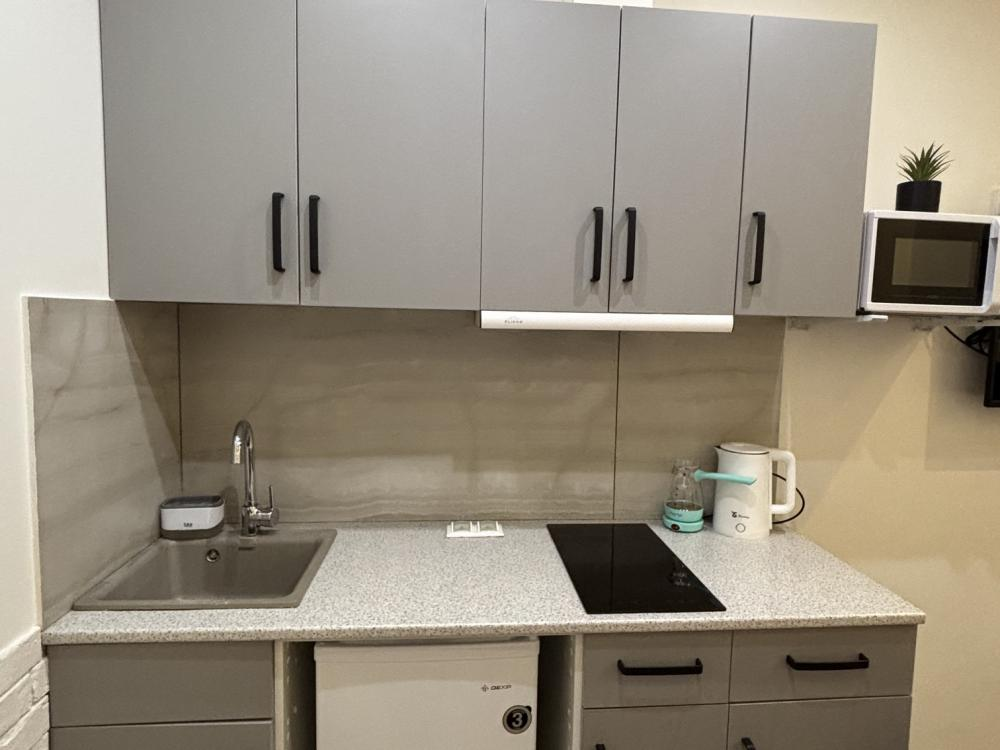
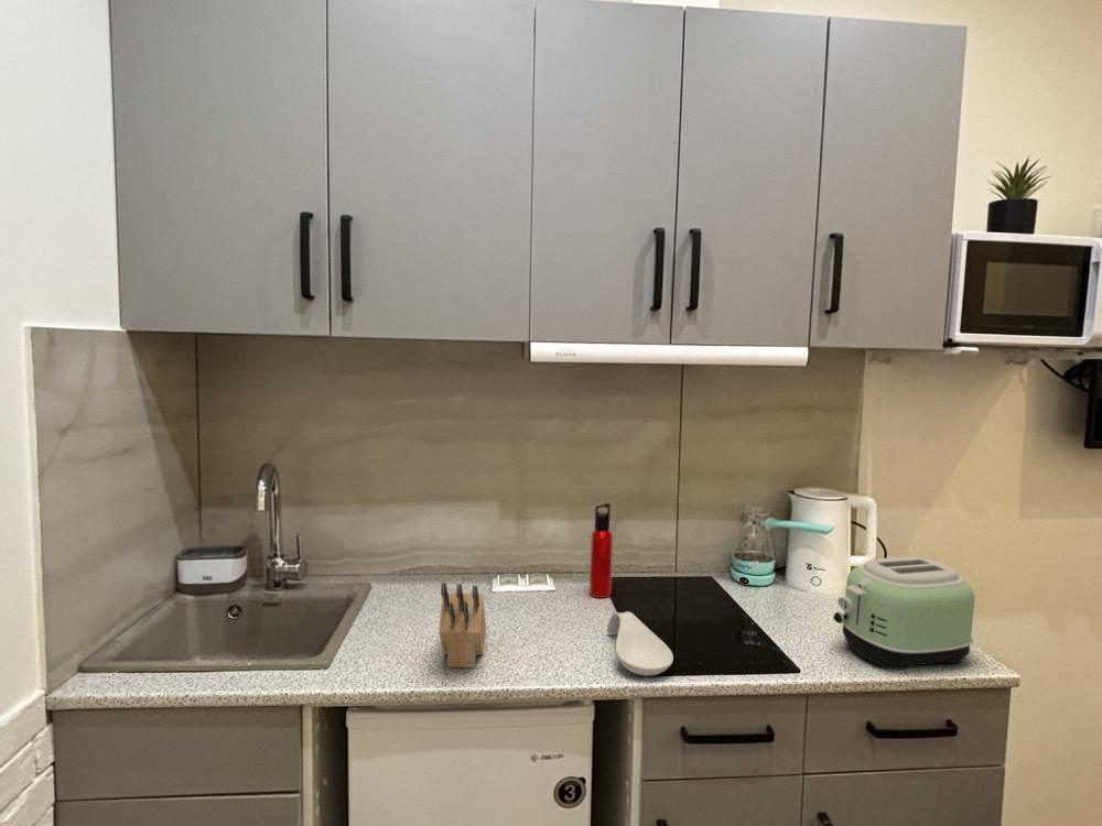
+ spoon rest [605,610,674,677]
+ water bottle [588,501,614,599]
+ toaster [832,556,975,671]
+ knife block [437,582,487,669]
